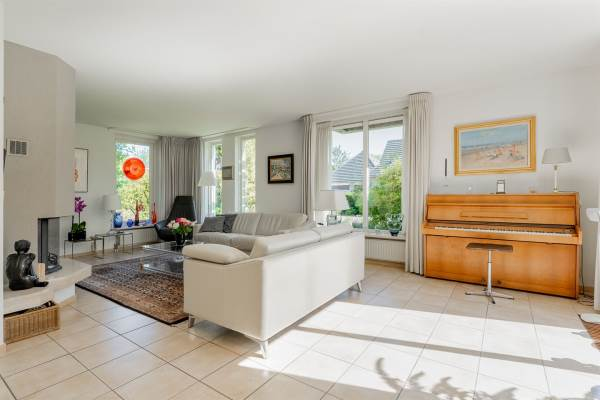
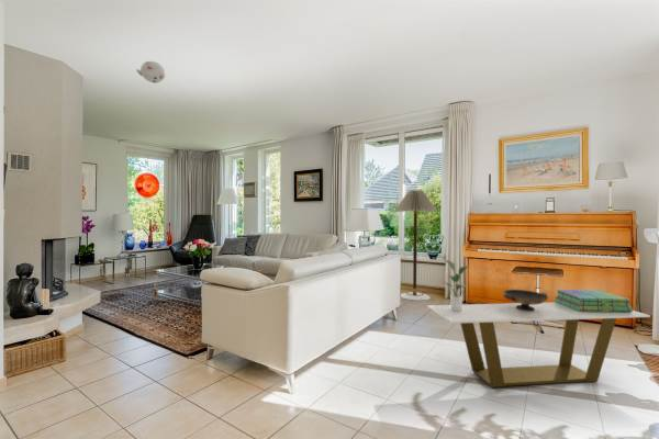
+ floor lamp [393,189,438,302]
+ stack of books [554,289,634,313]
+ ceiling light [135,60,166,85]
+ coffee table [426,301,651,389]
+ decorative bowl [502,289,549,311]
+ potted plant [444,259,470,312]
